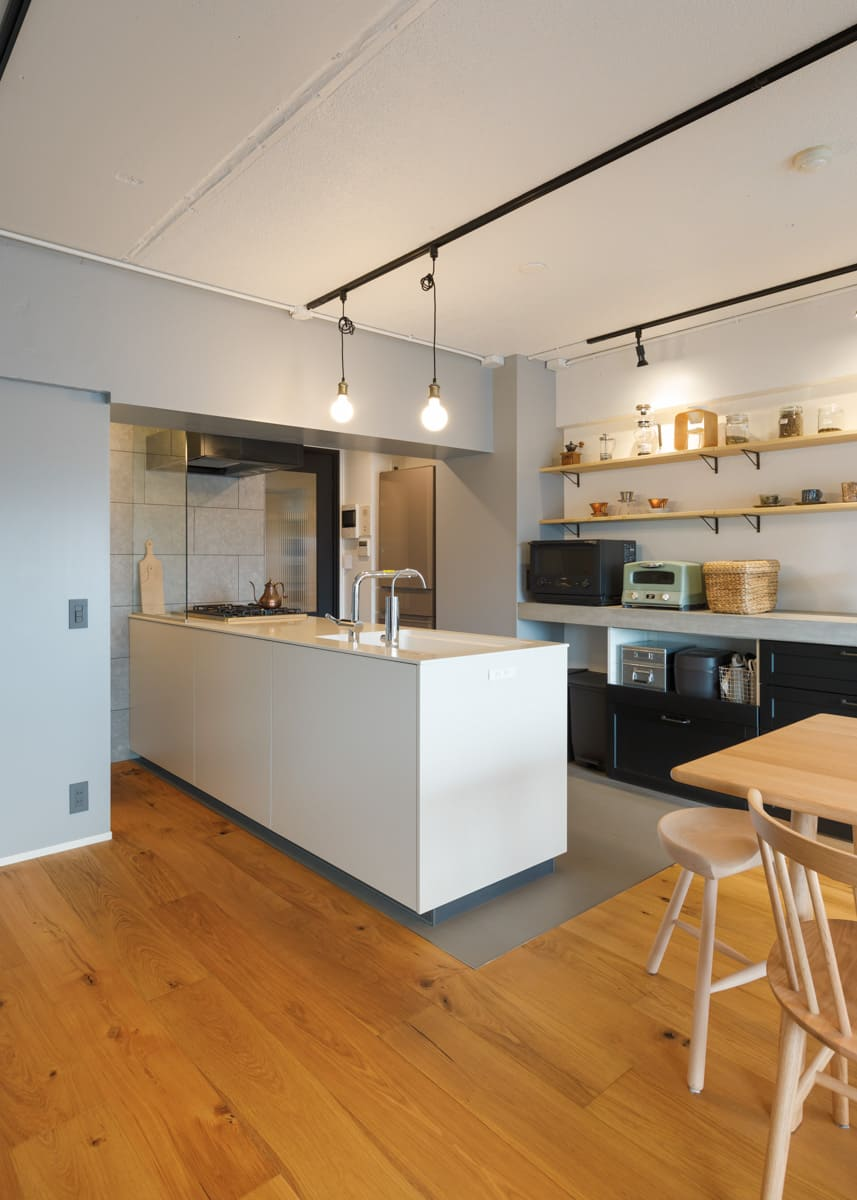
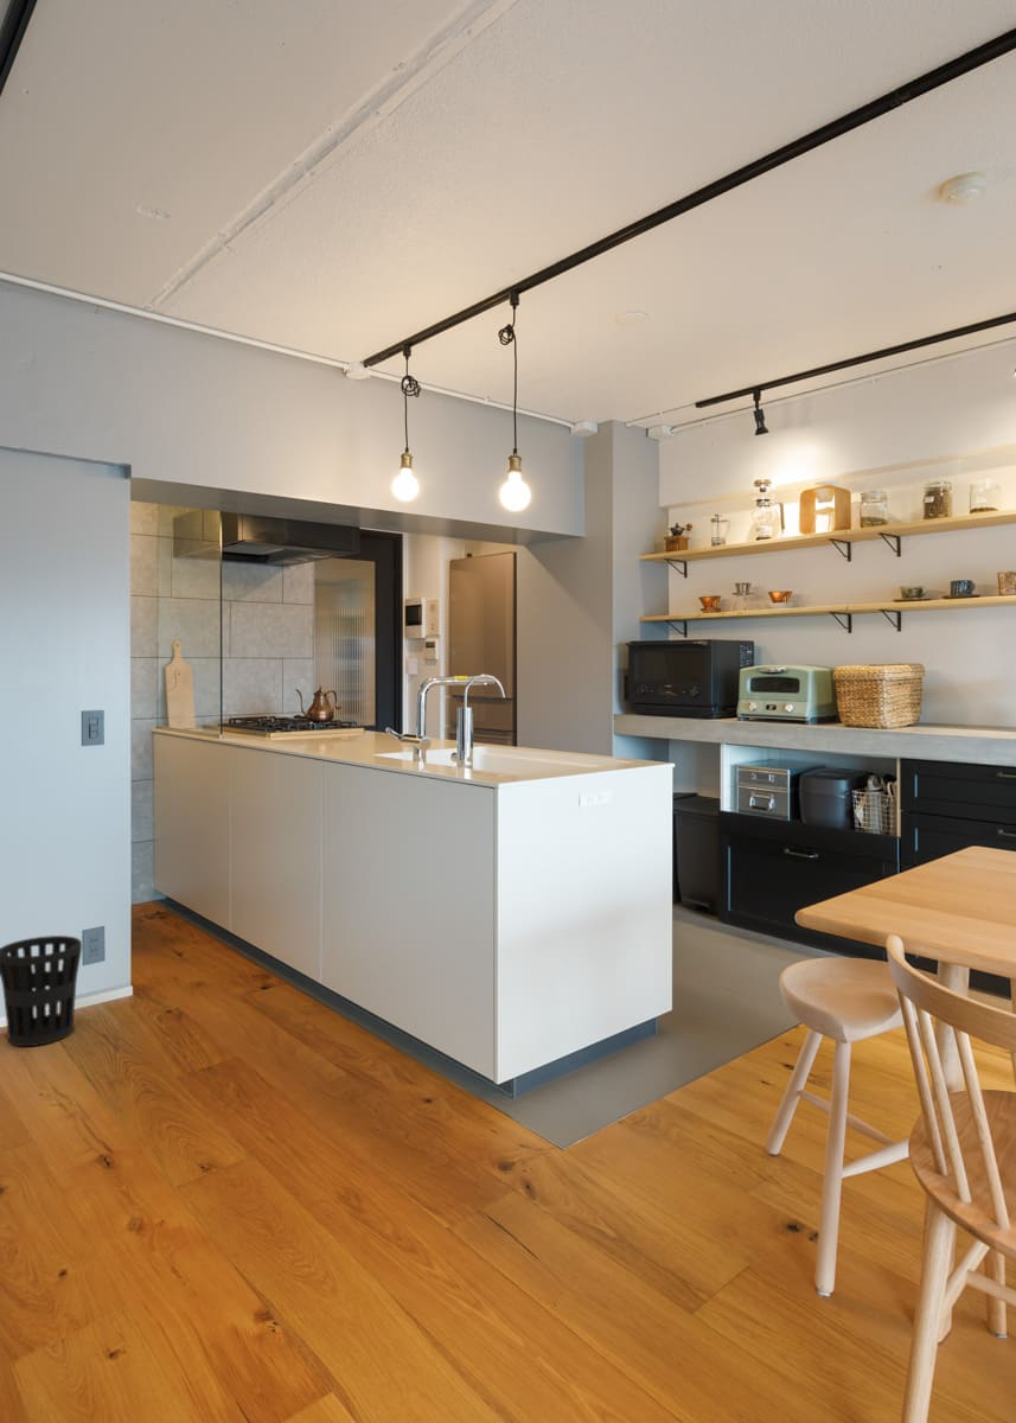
+ wastebasket [0,934,83,1047]
